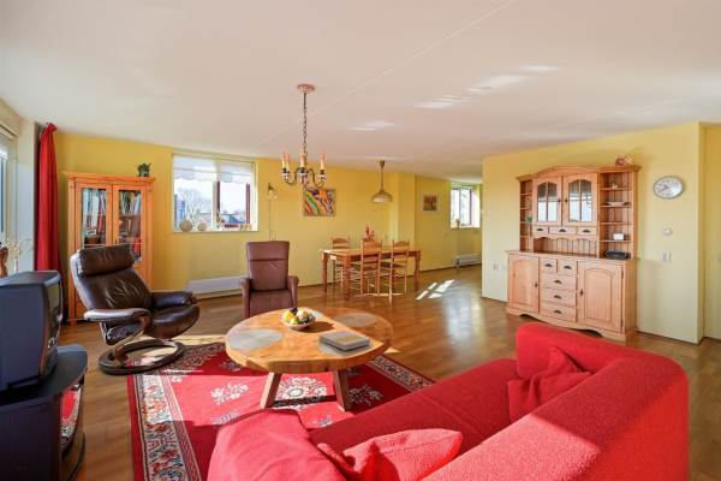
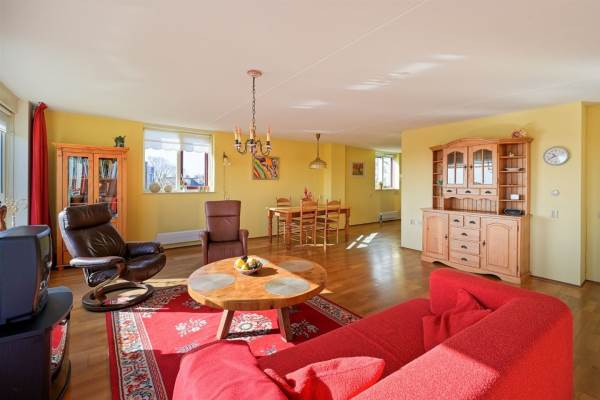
- book [318,329,371,351]
